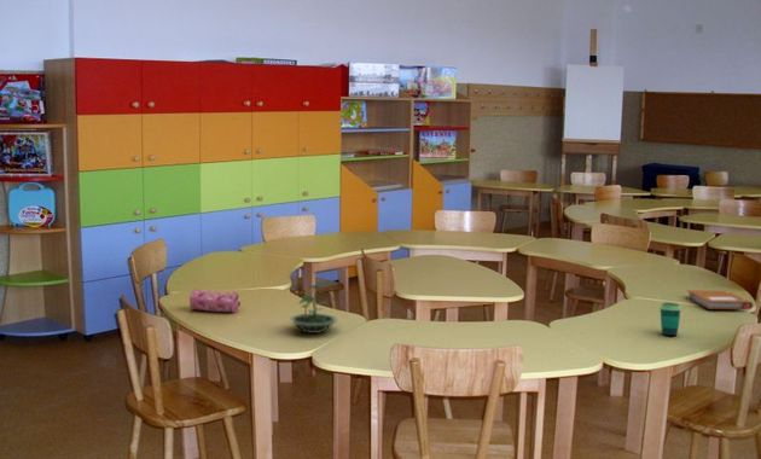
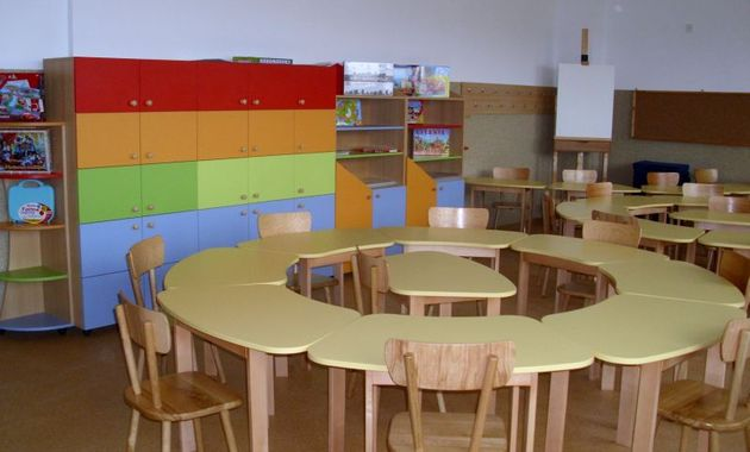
- pencil case [188,287,242,314]
- terrarium [289,284,338,335]
- cup [658,302,682,337]
- notebook [685,289,754,310]
